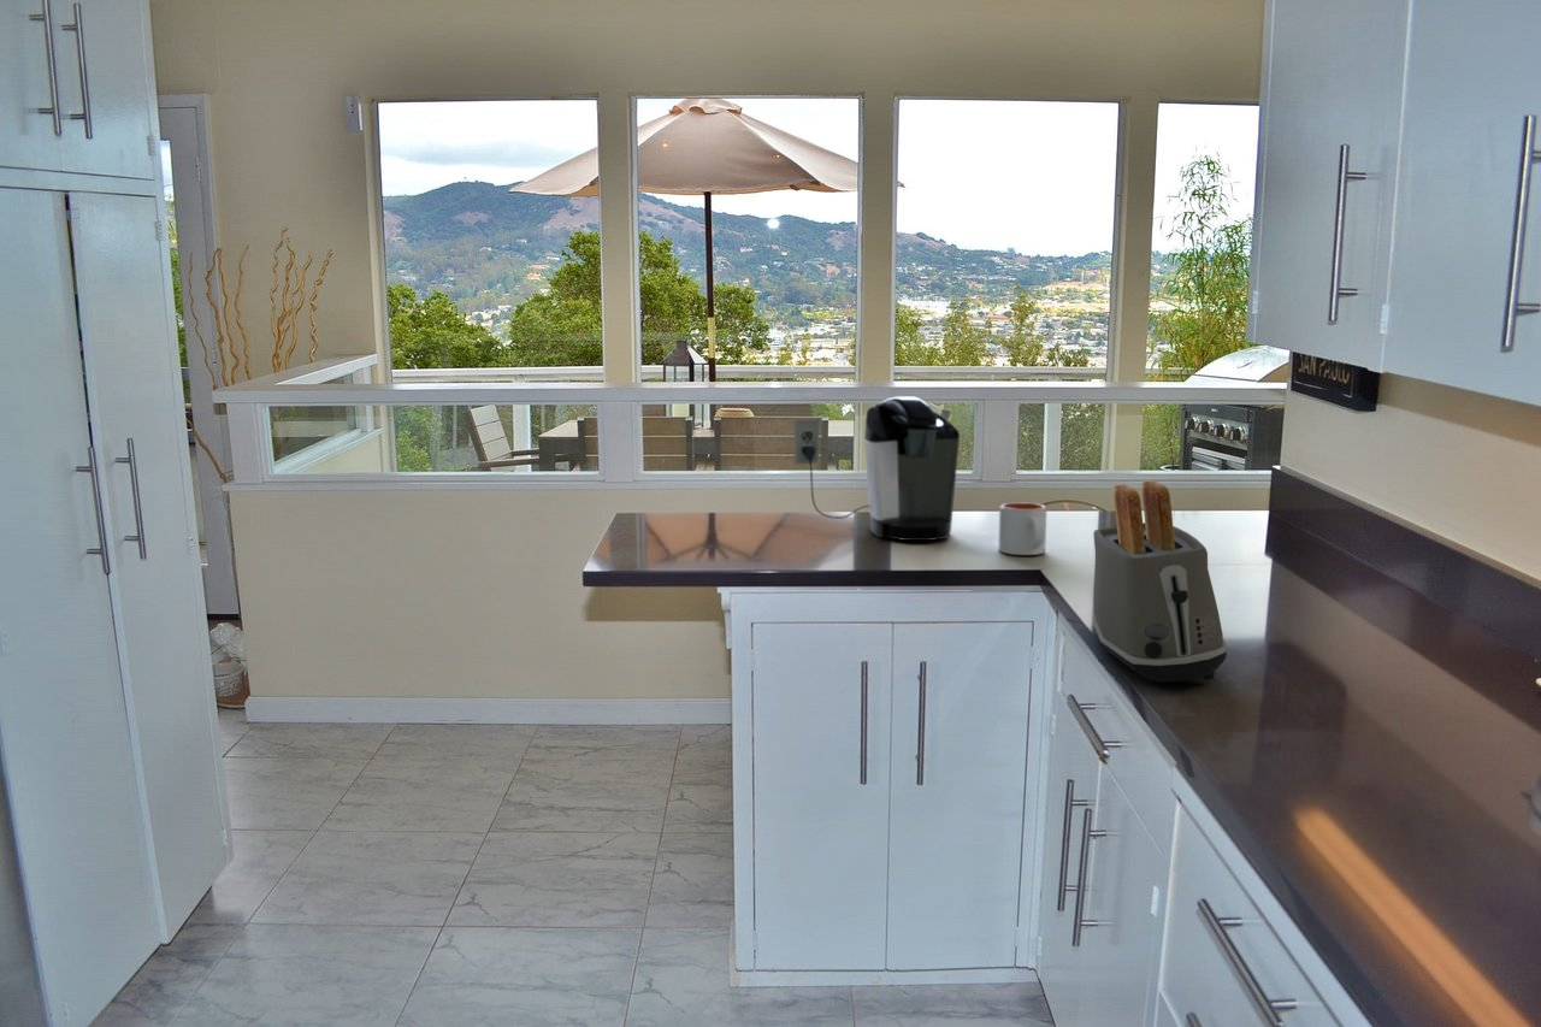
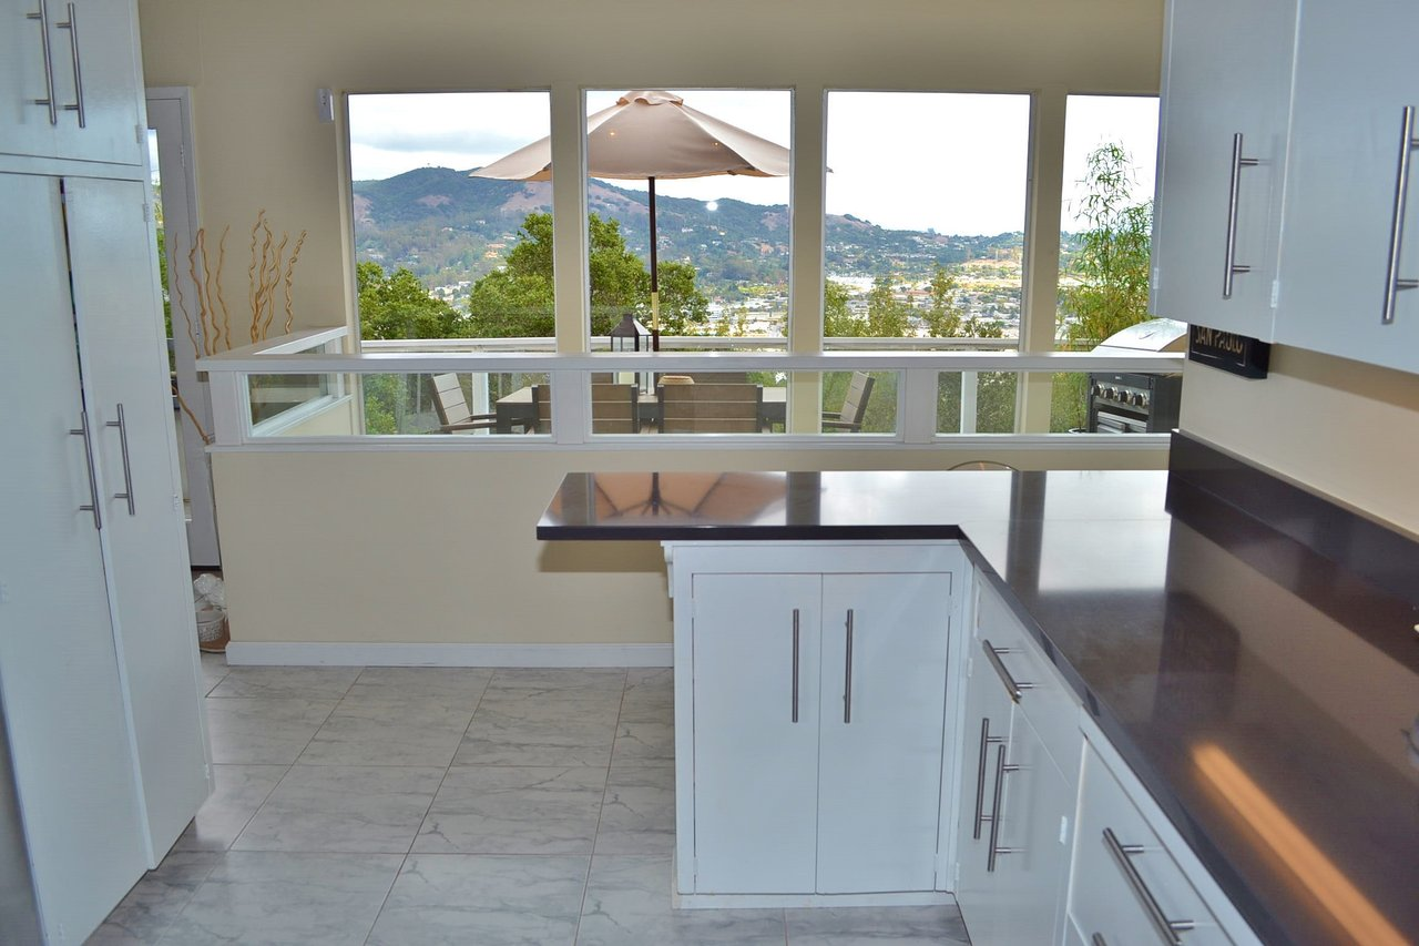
- coffee maker [793,395,961,542]
- mug [997,501,1049,556]
- toaster [1092,478,1229,683]
